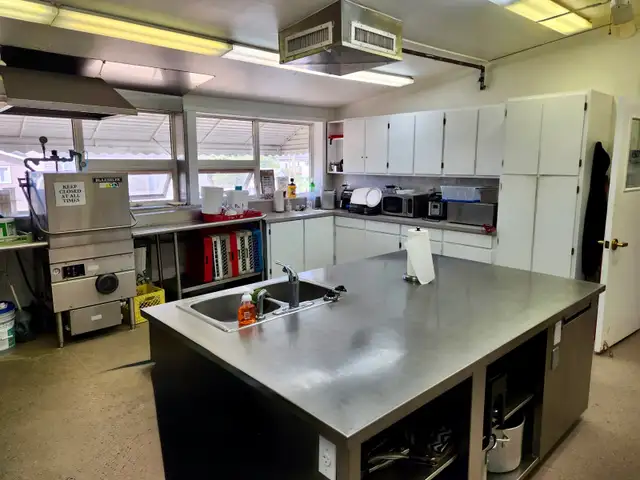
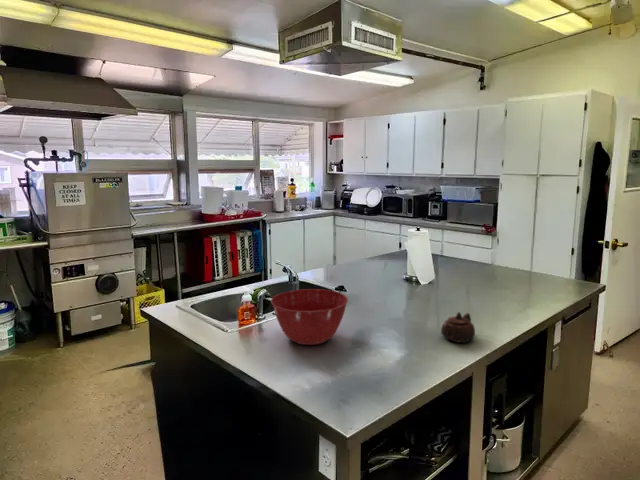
+ teapot [440,311,476,344]
+ mixing bowl [270,288,349,346]
